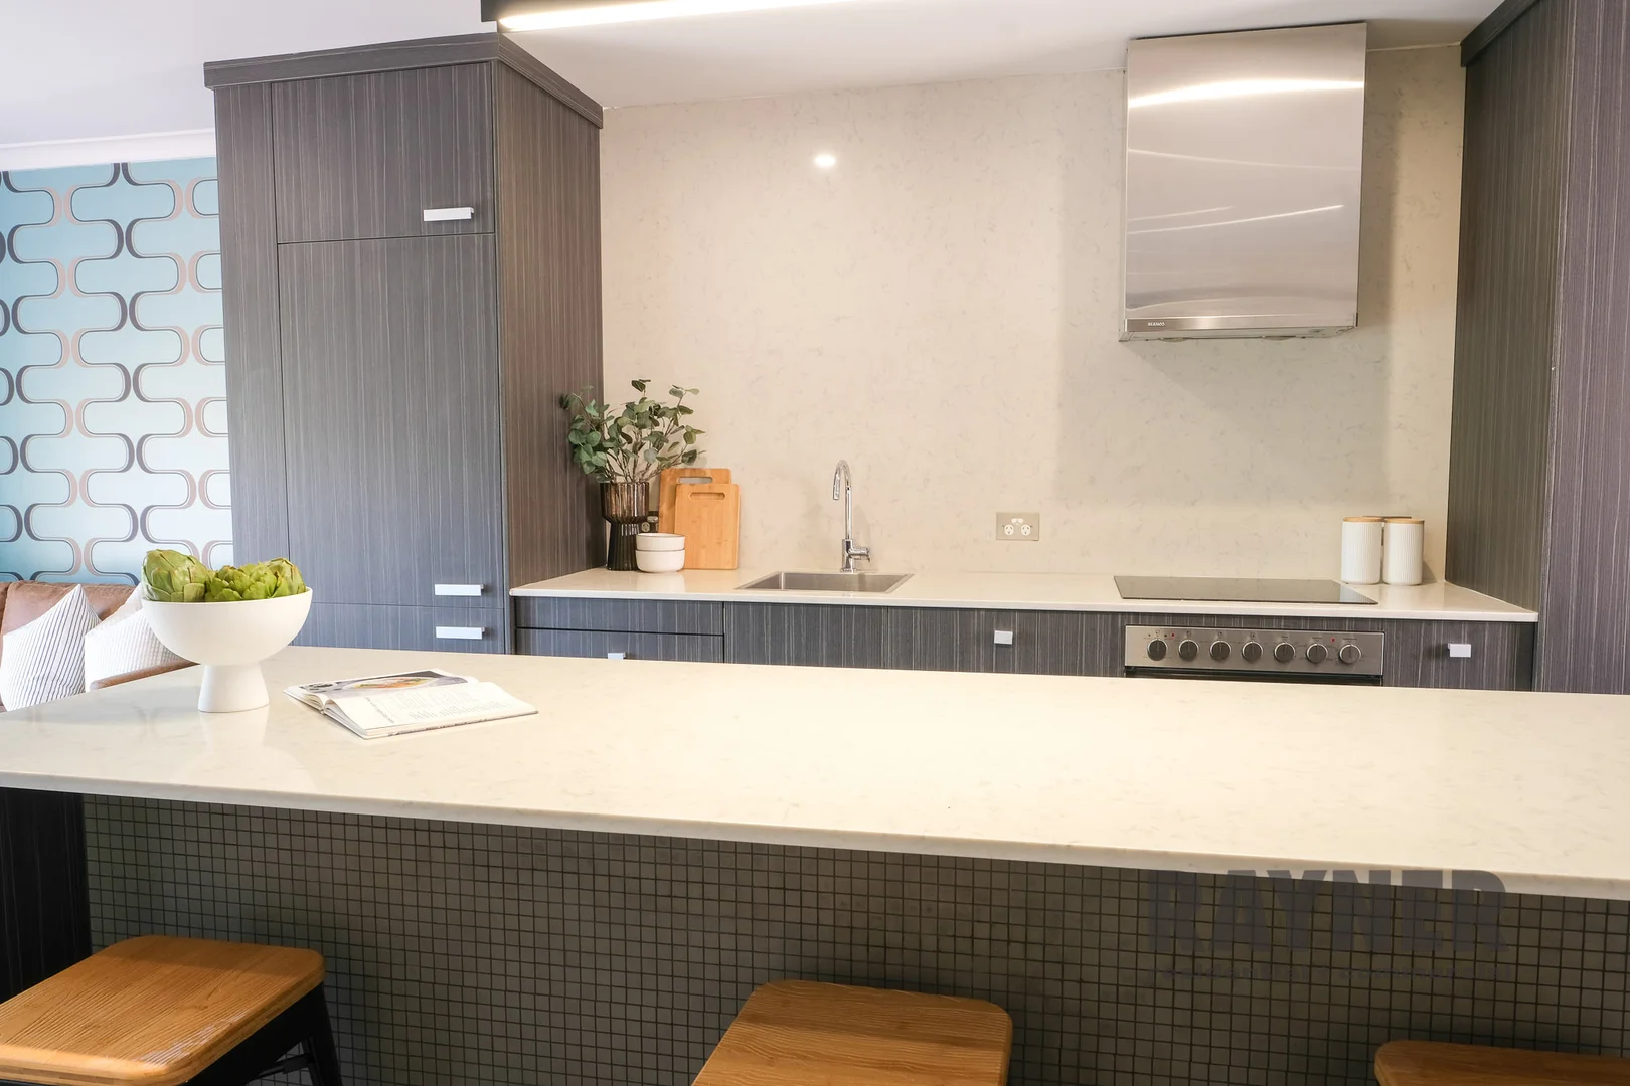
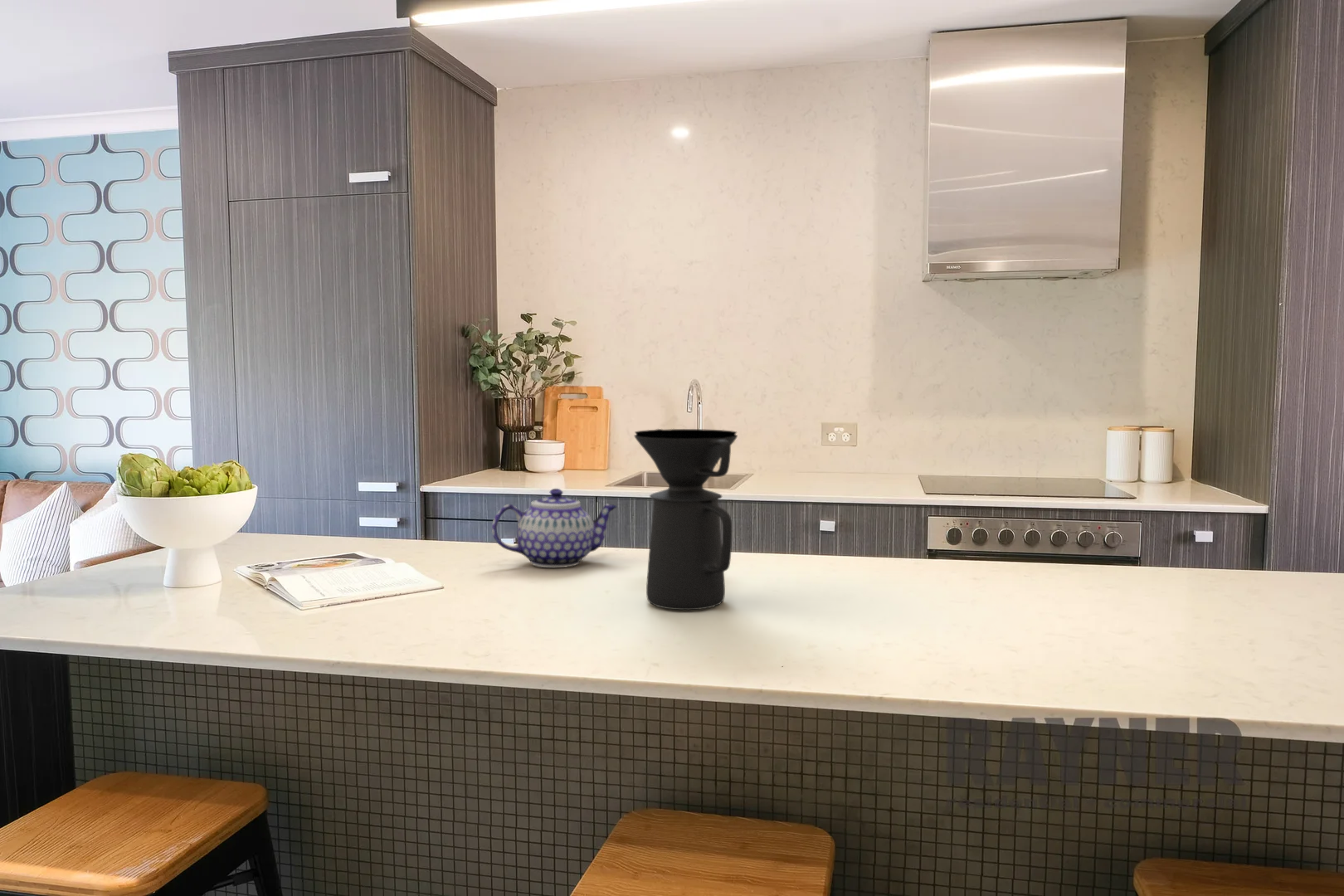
+ coffee maker [634,428,738,611]
+ teapot [491,488,618,568]
